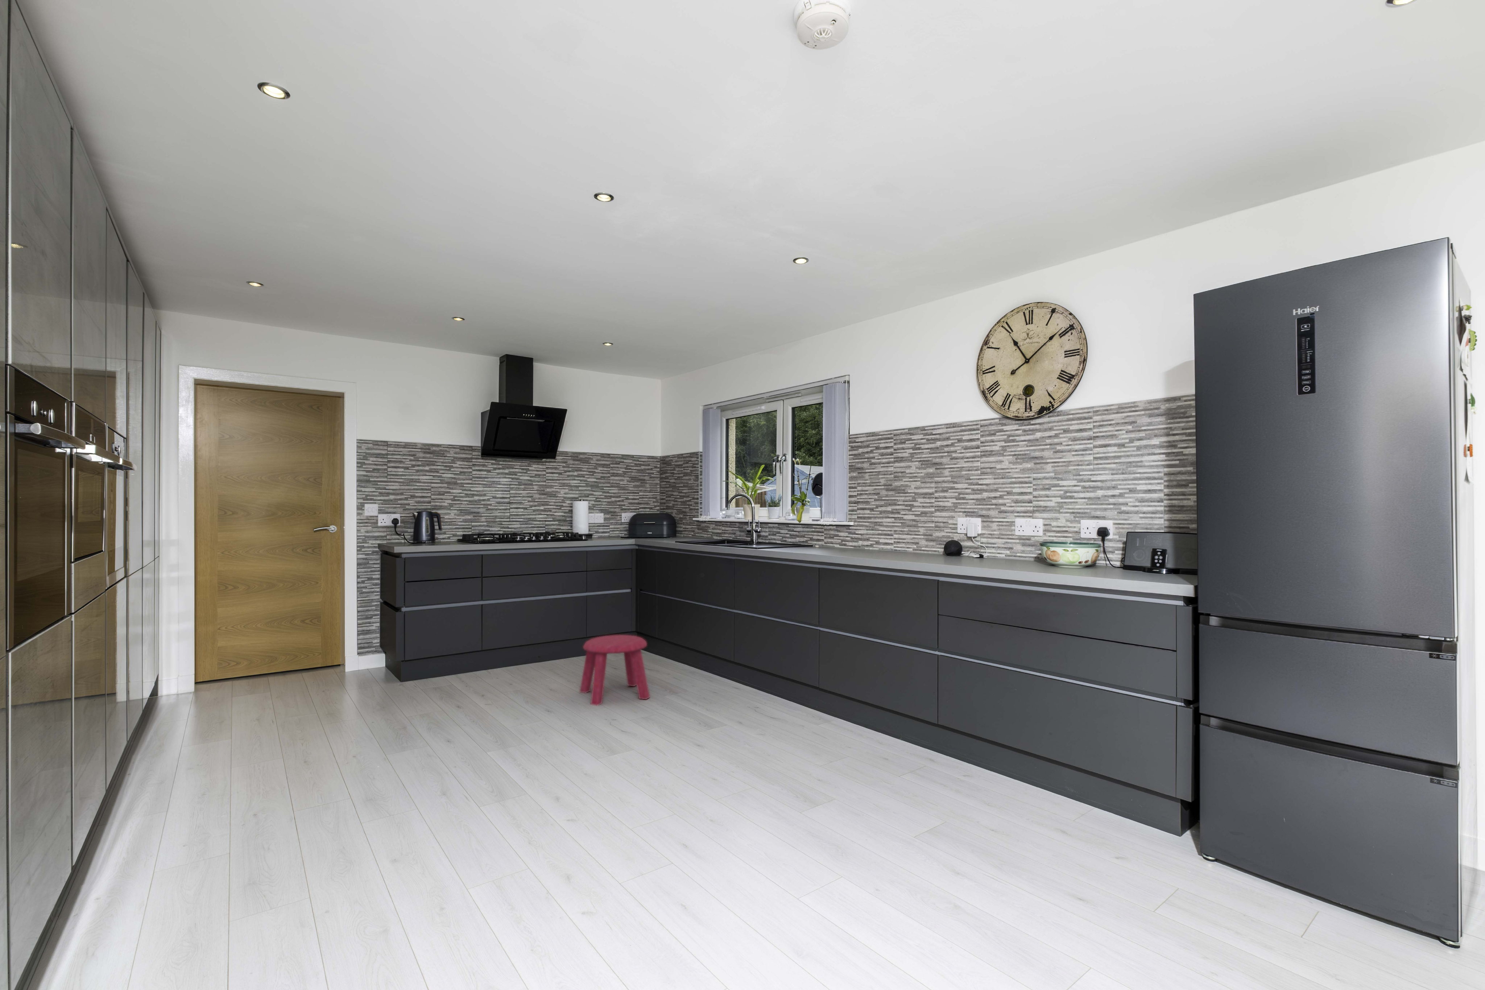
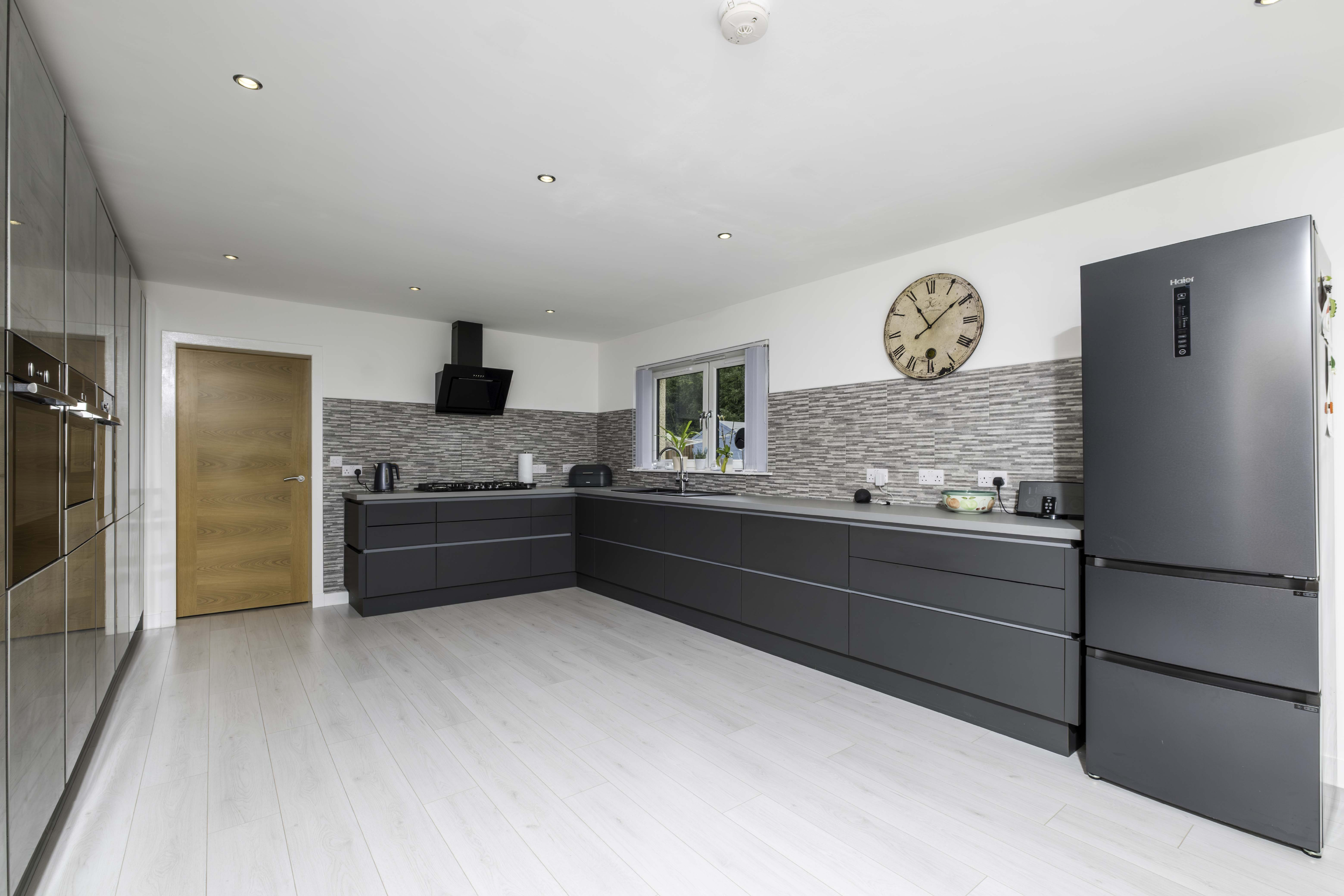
- stool [579,634,651,706]
